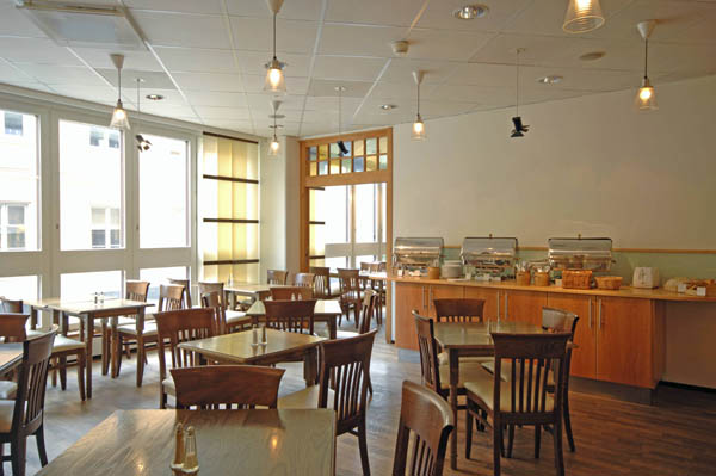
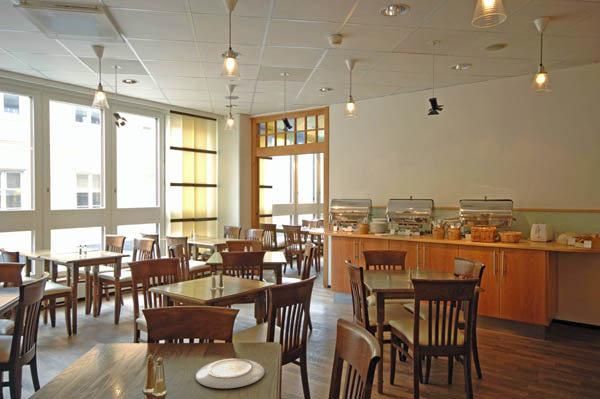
+ plate [195,358,265,389]
